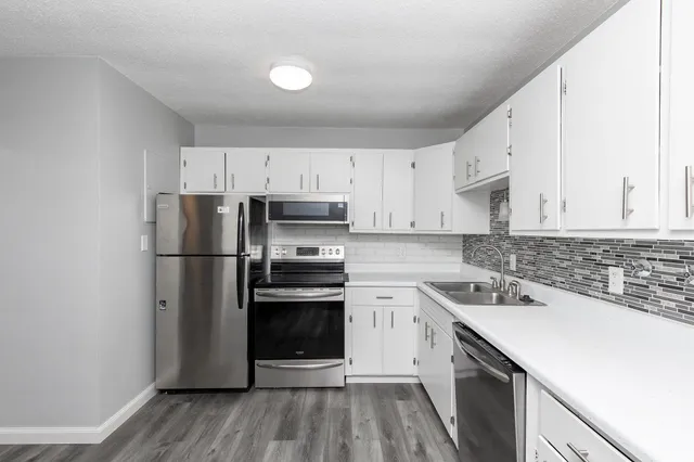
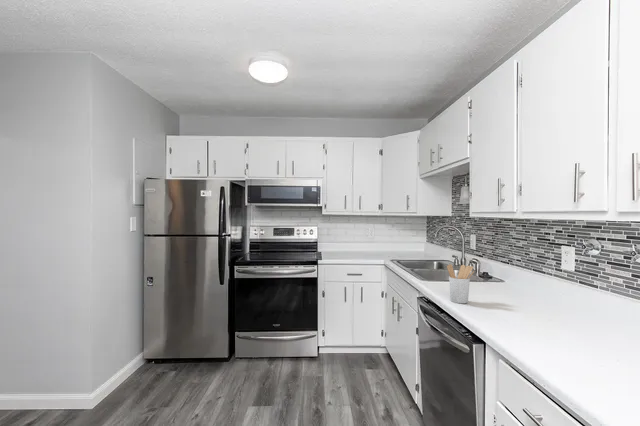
+ utensil holder [446,263,475,304]
